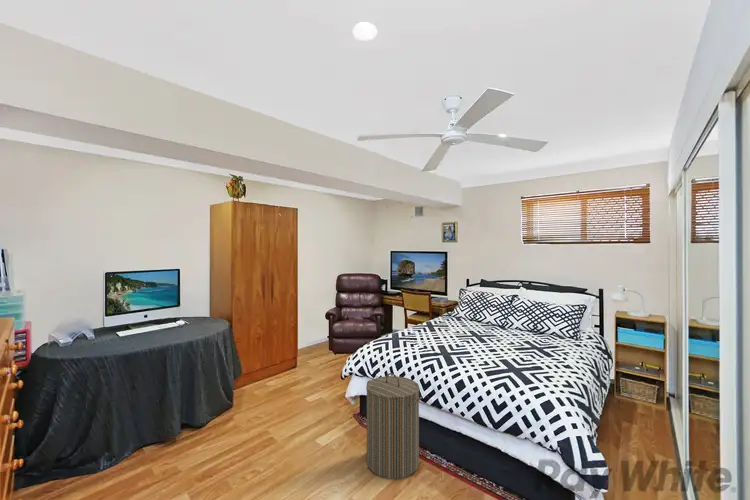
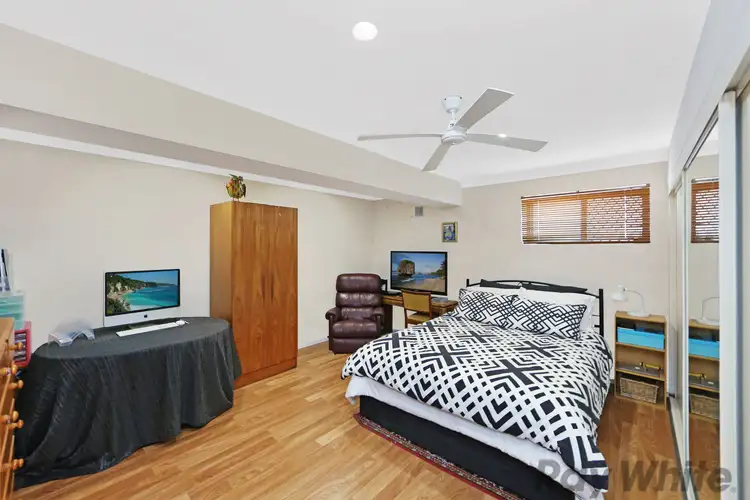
- laundry hamper [365,372,423,480]
